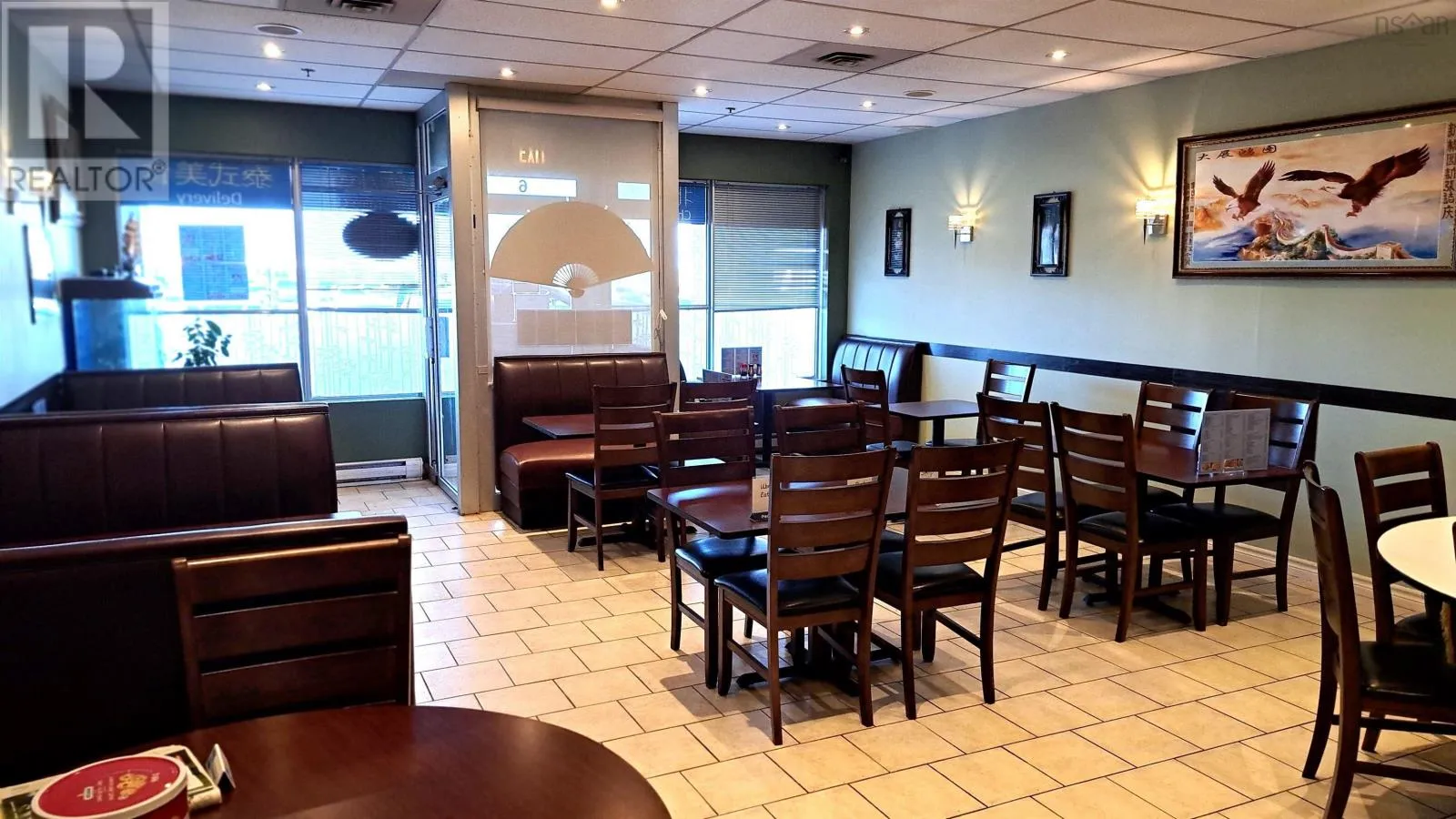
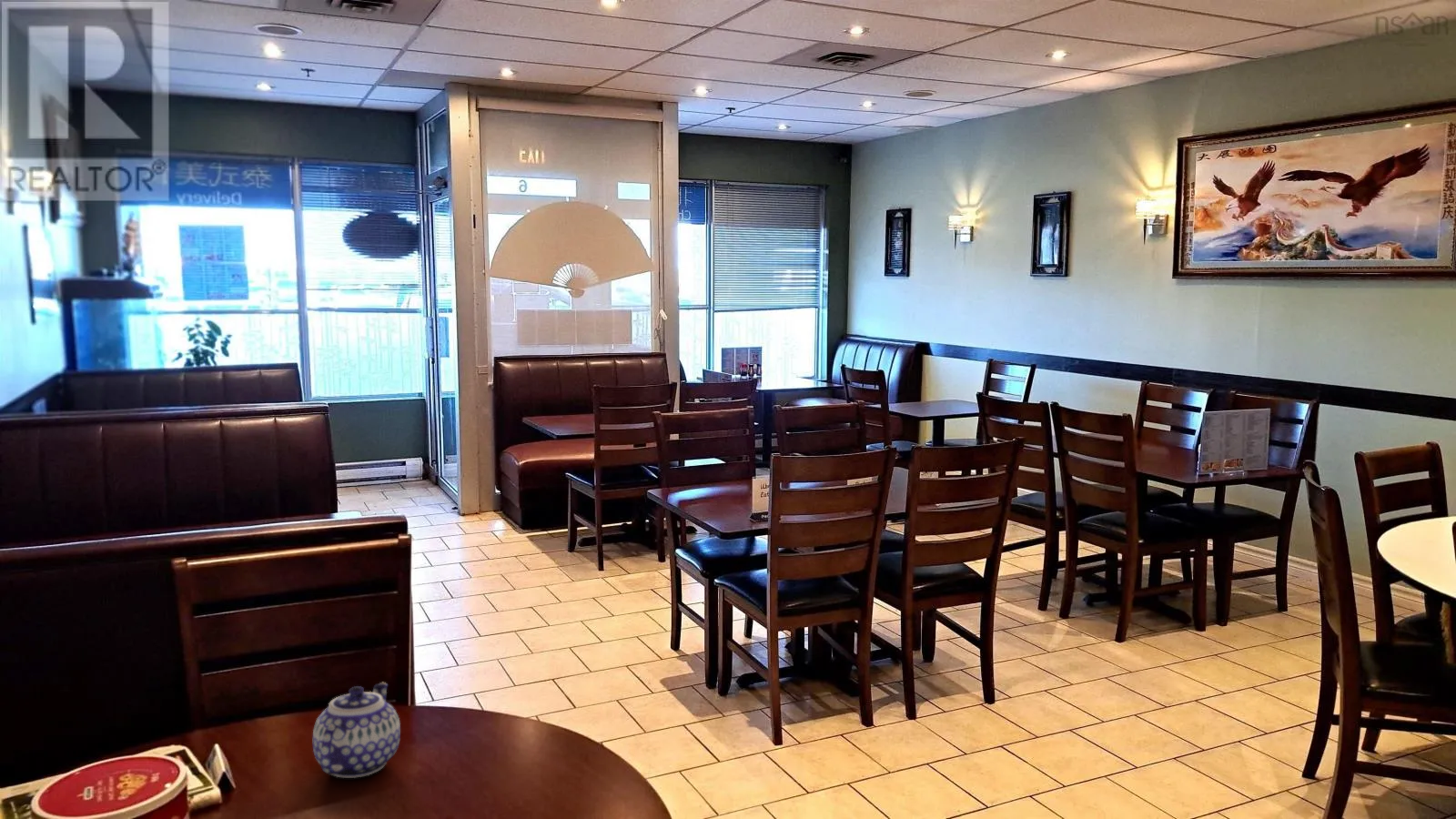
+ teapot [312,682,401,779]
